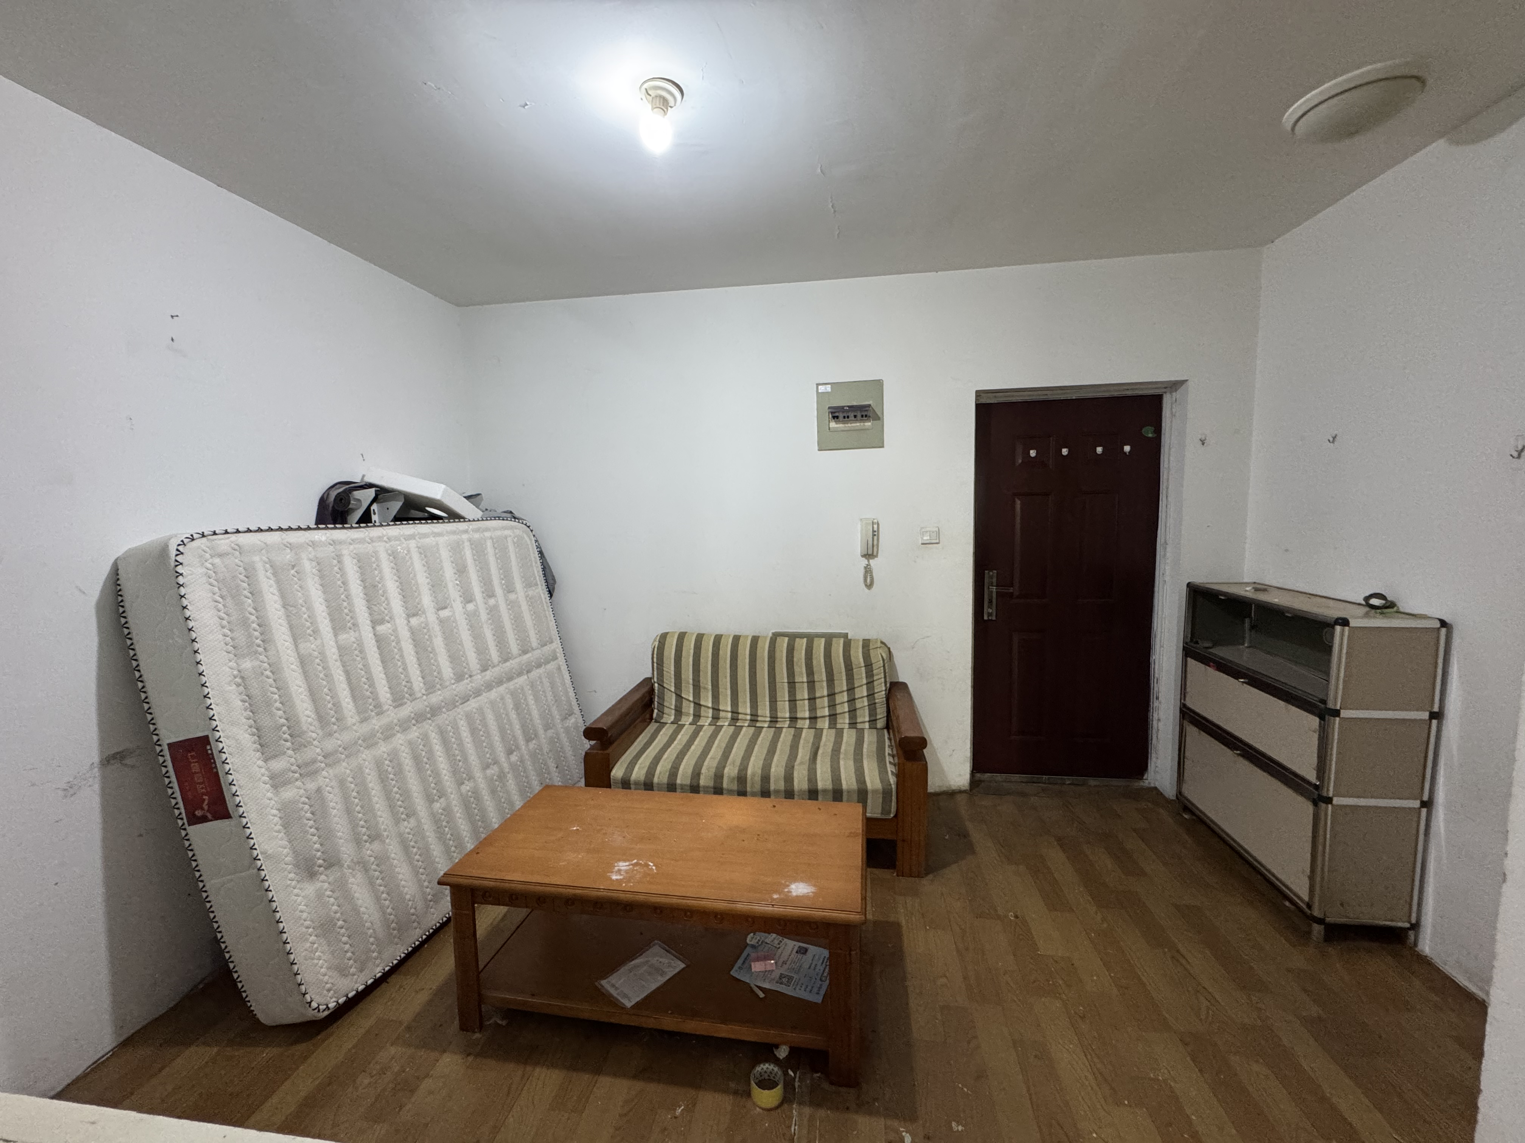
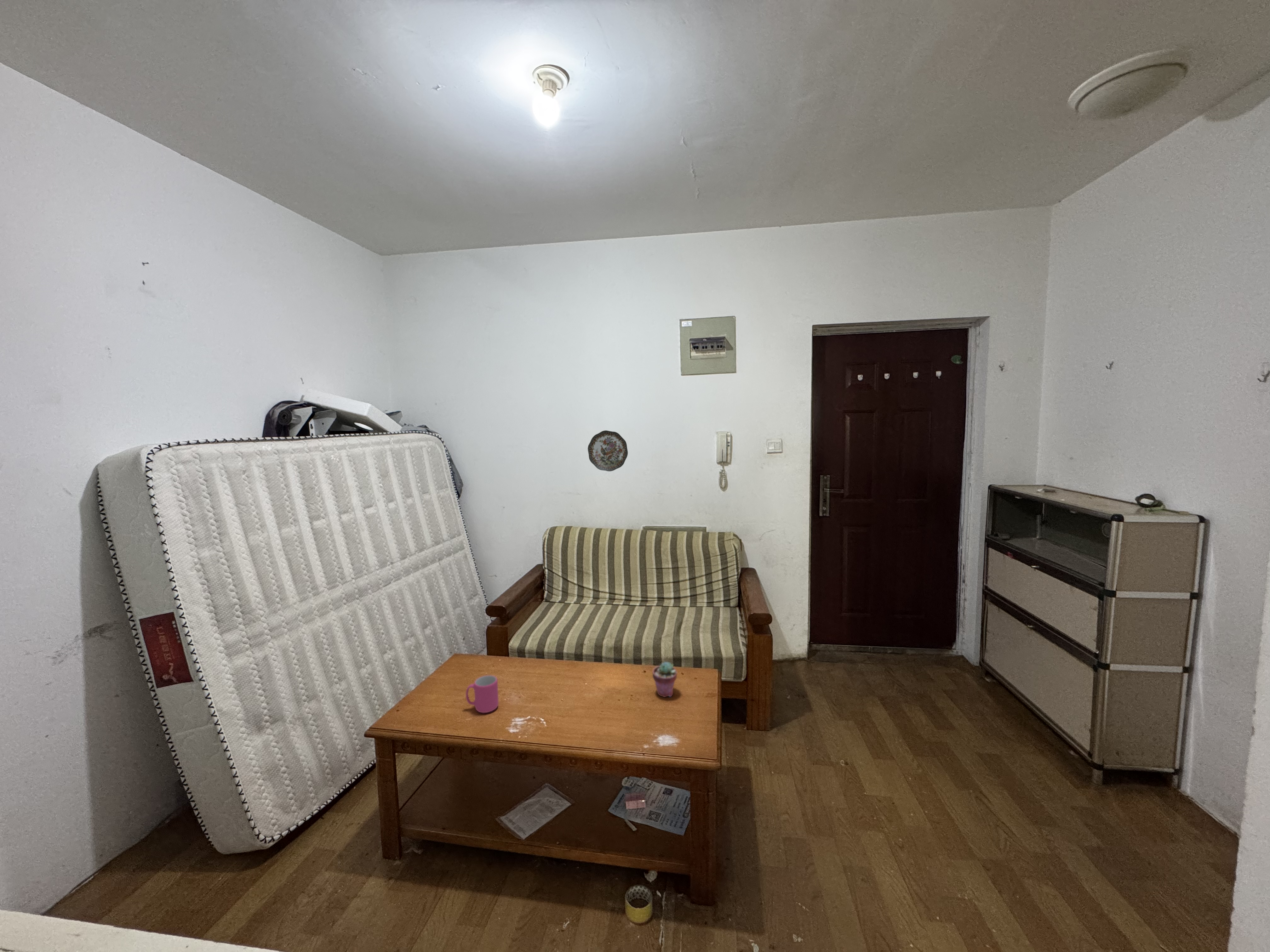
+ decorative plate [587,430,628,472]
+ mug [466,675,499,713]
+ potted succulent [652,661,678,698]
